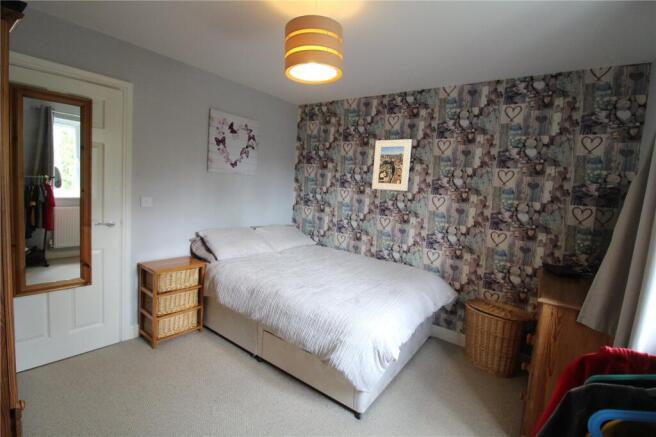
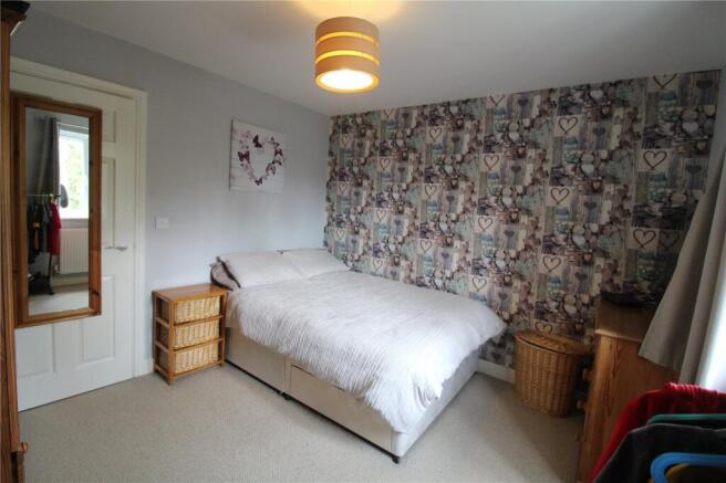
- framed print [371,138,413,192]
